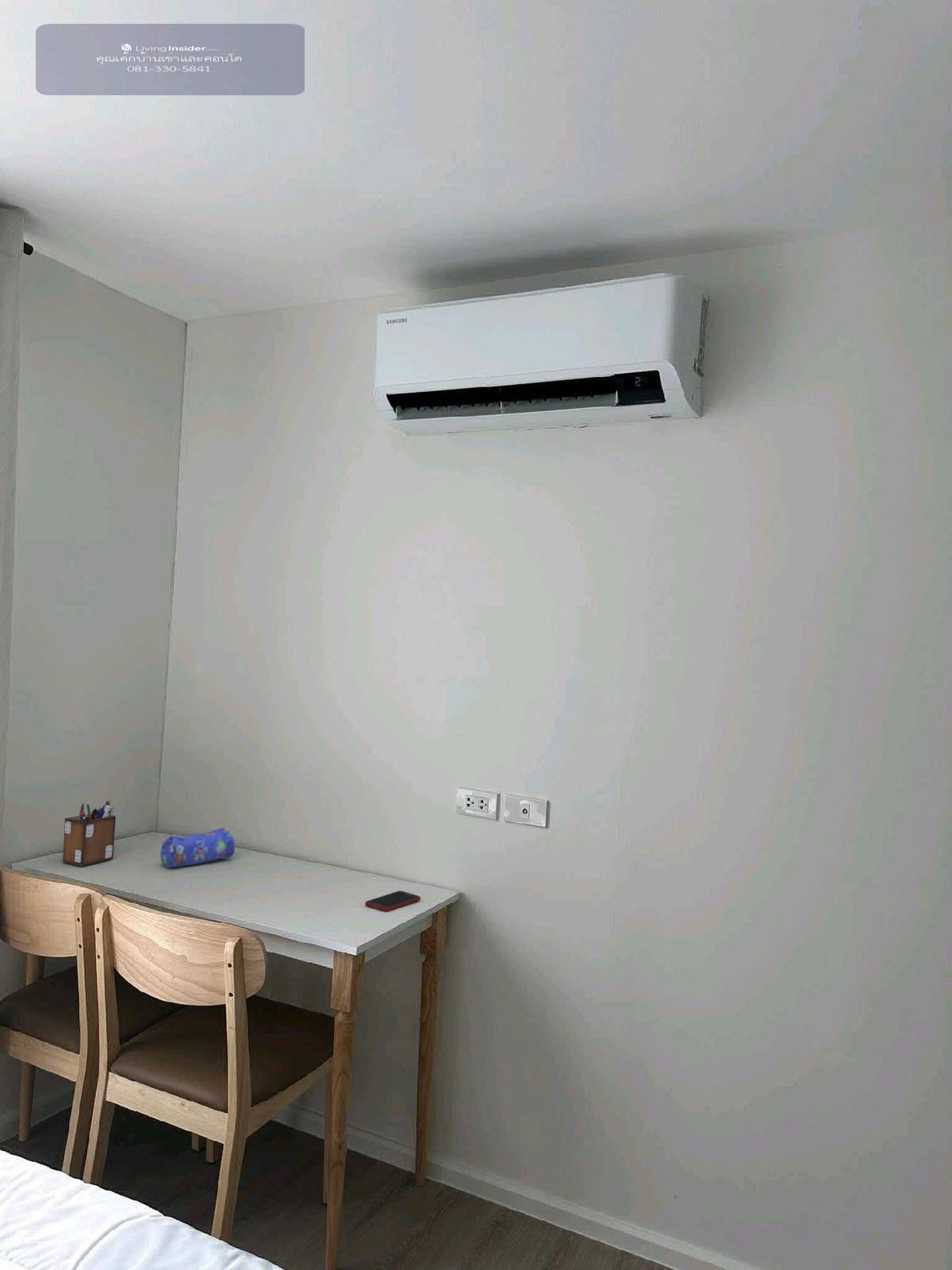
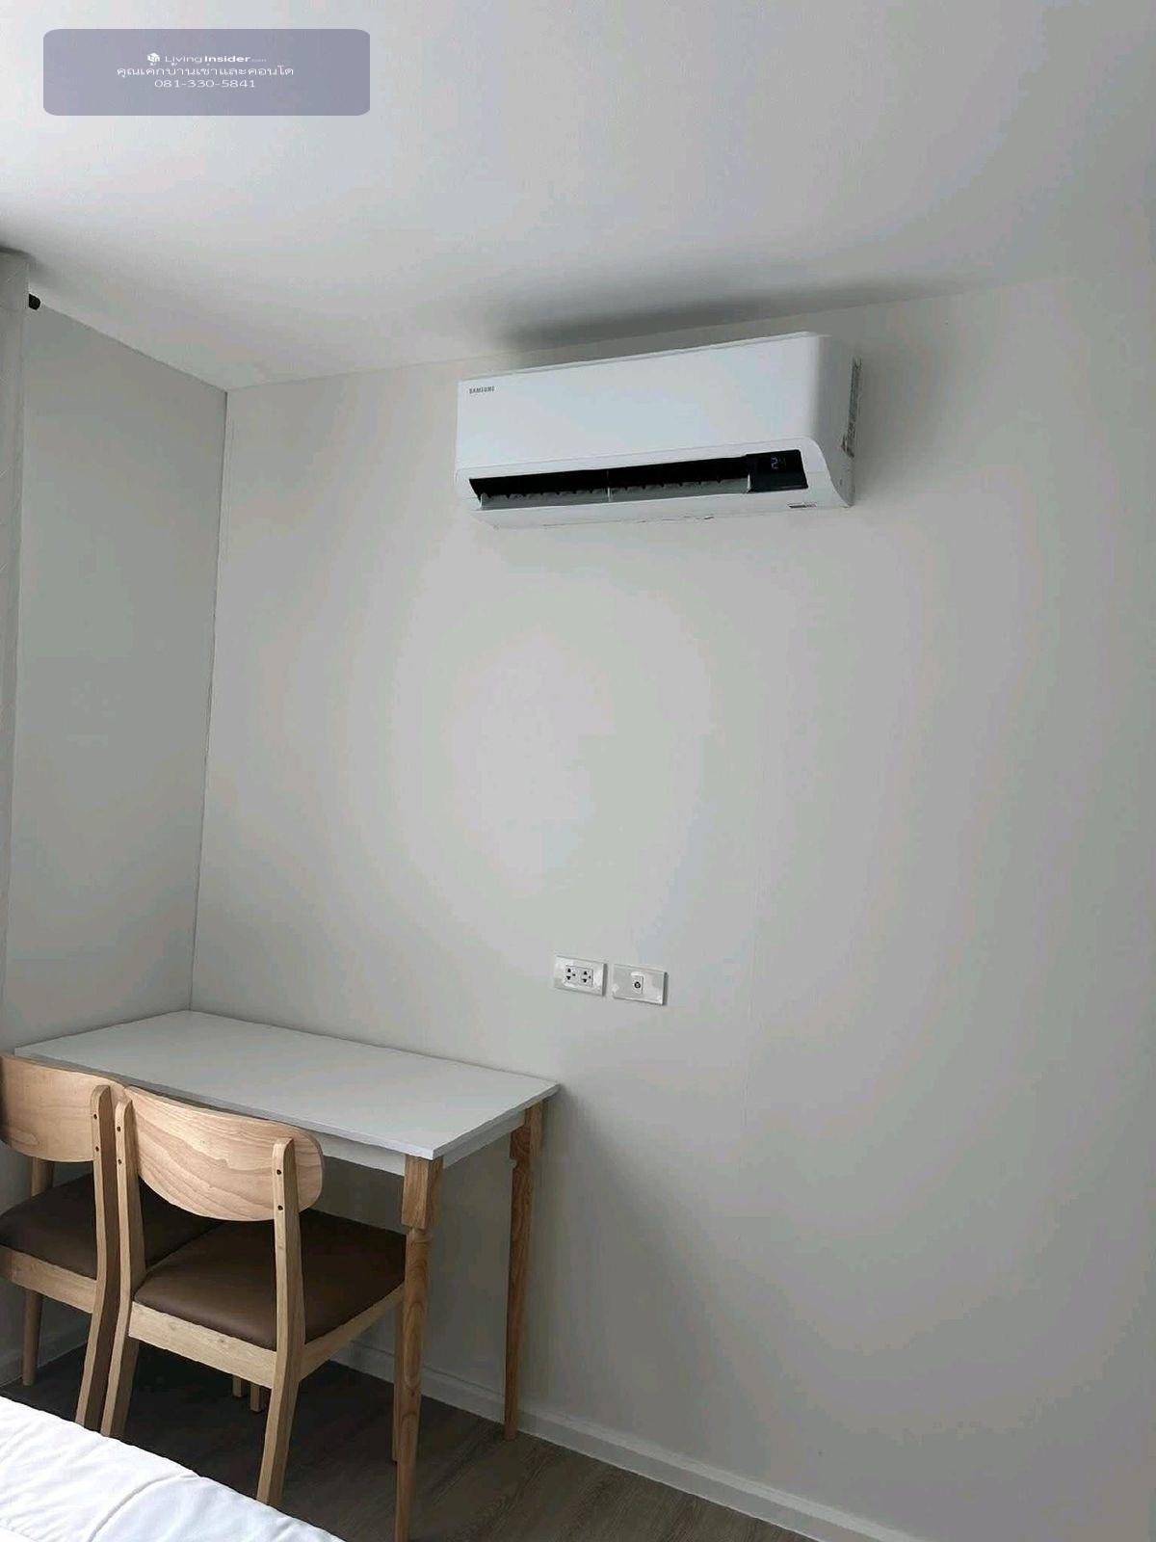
- desk organizer [62,799,117,868]
- pencil case [159,827,236,869]
- cell phone [364,890,421,912]
